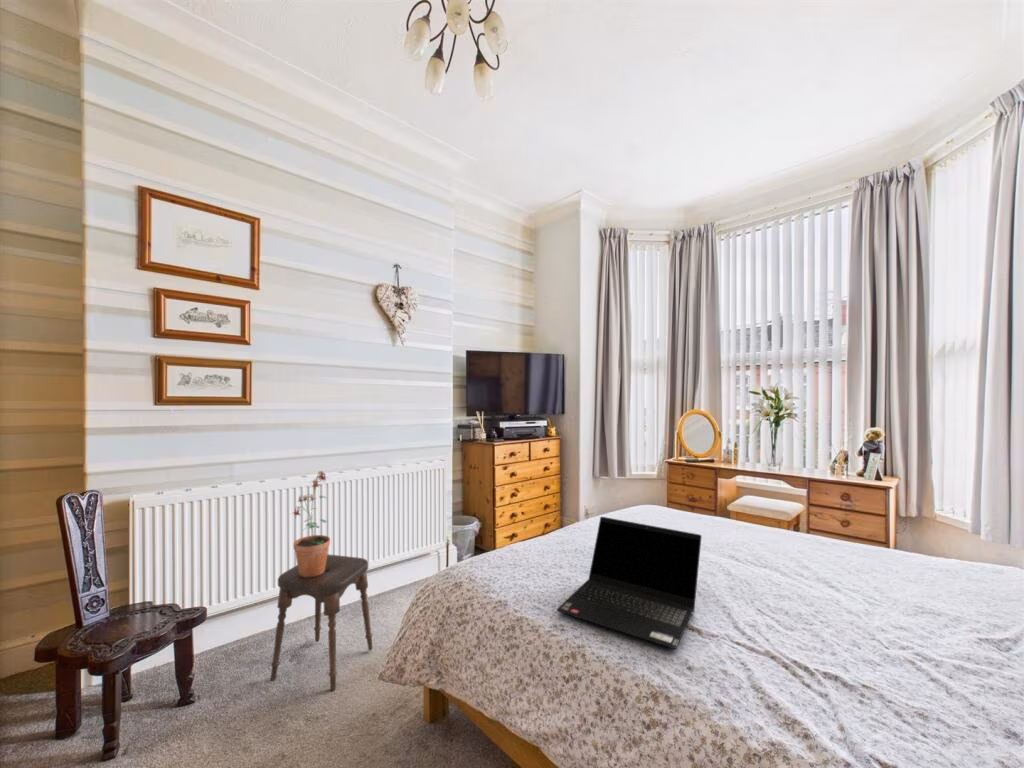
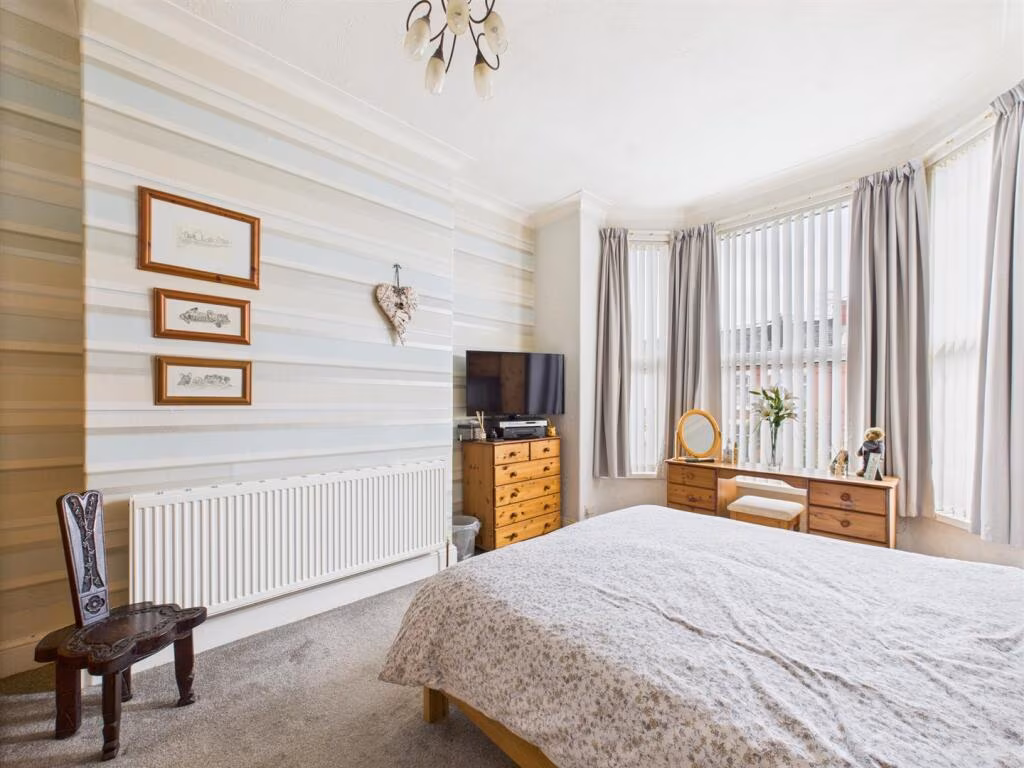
- potted plant [291,470,331,577]
- stool [270,553,374,692]
- laptop computer [556,516,703,650]
